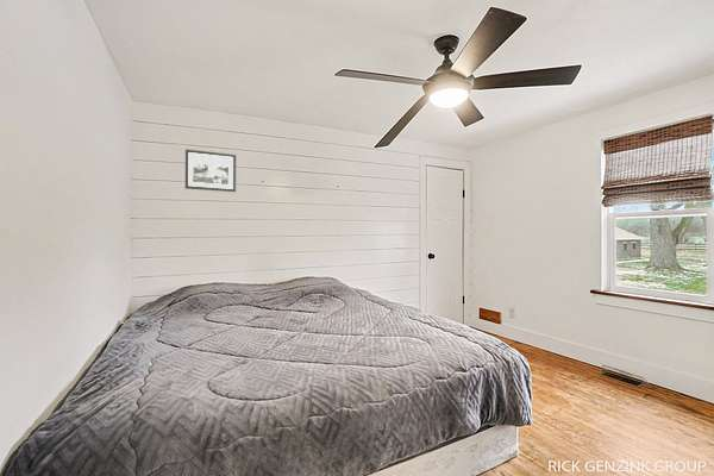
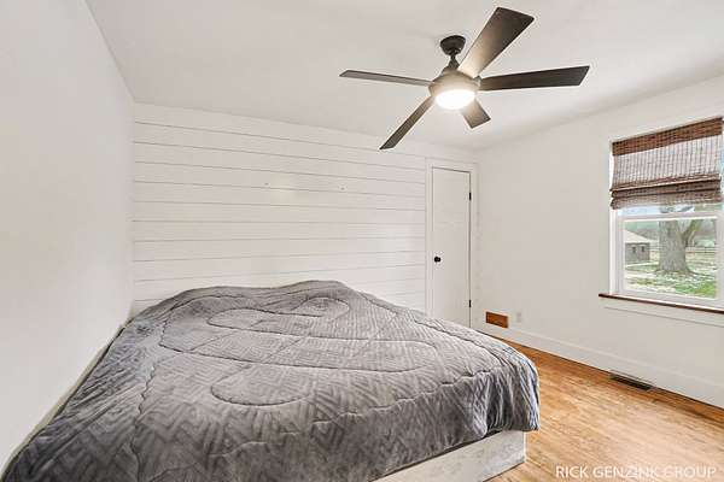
- picture frame [184,149,237,193]
